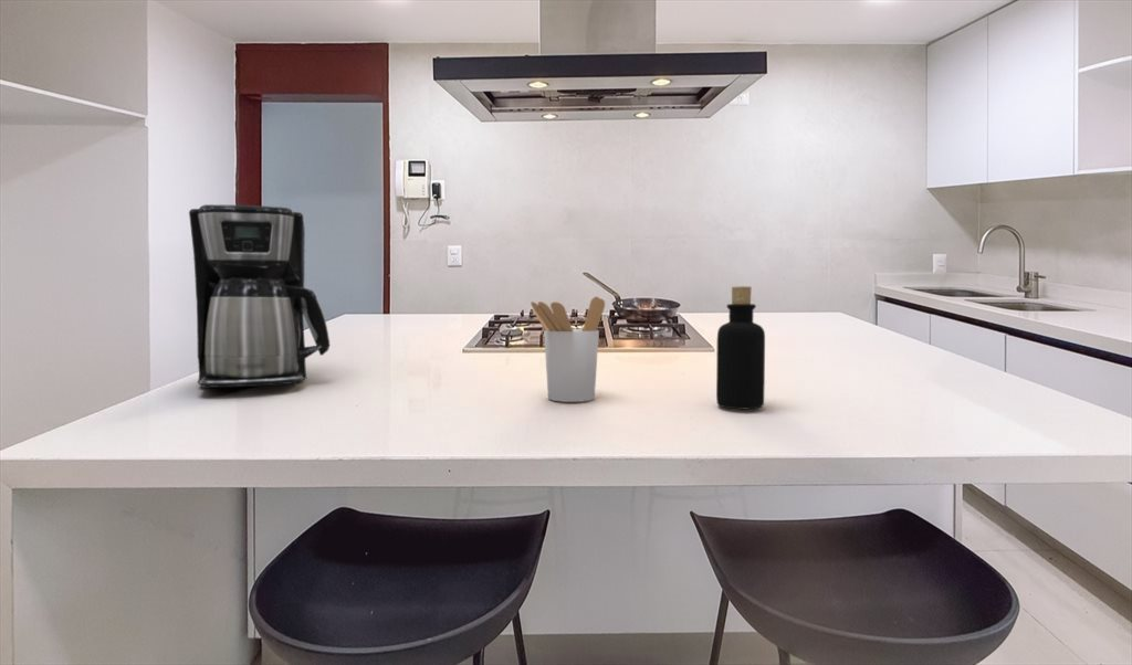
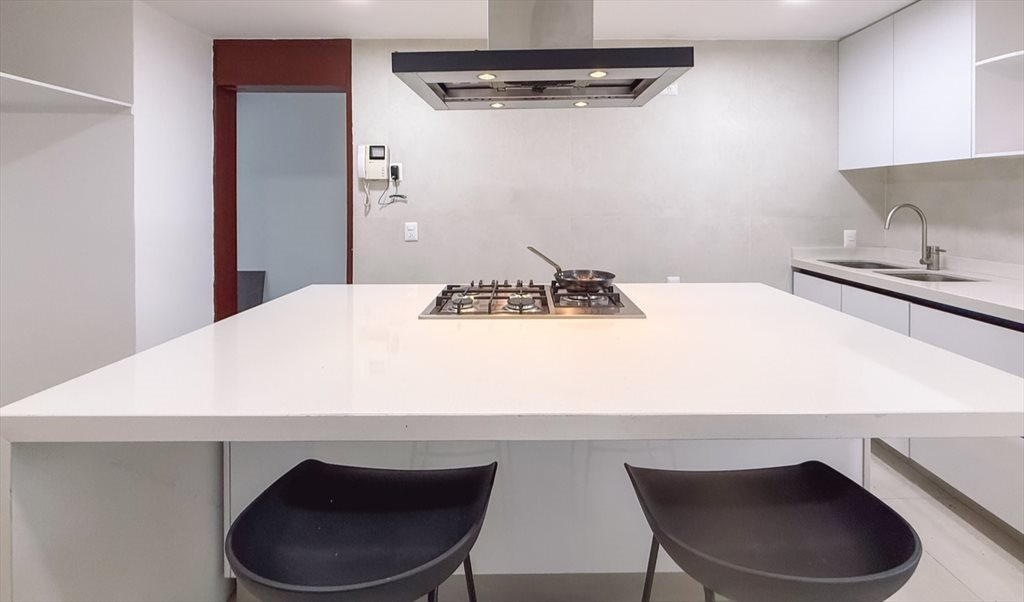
- bottle [715,285,766,410]
- utensil holder [530,295,606,403]
- coffee maker [188,203,332,390]
